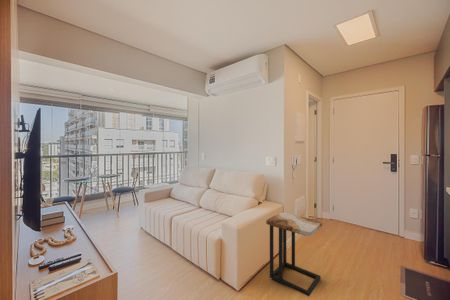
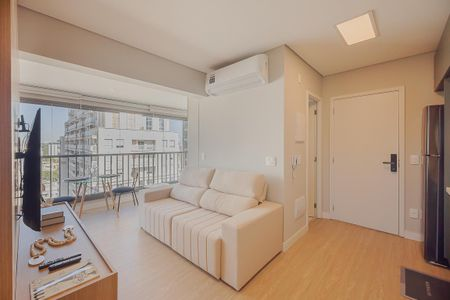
- side table [265,212,323,297]
